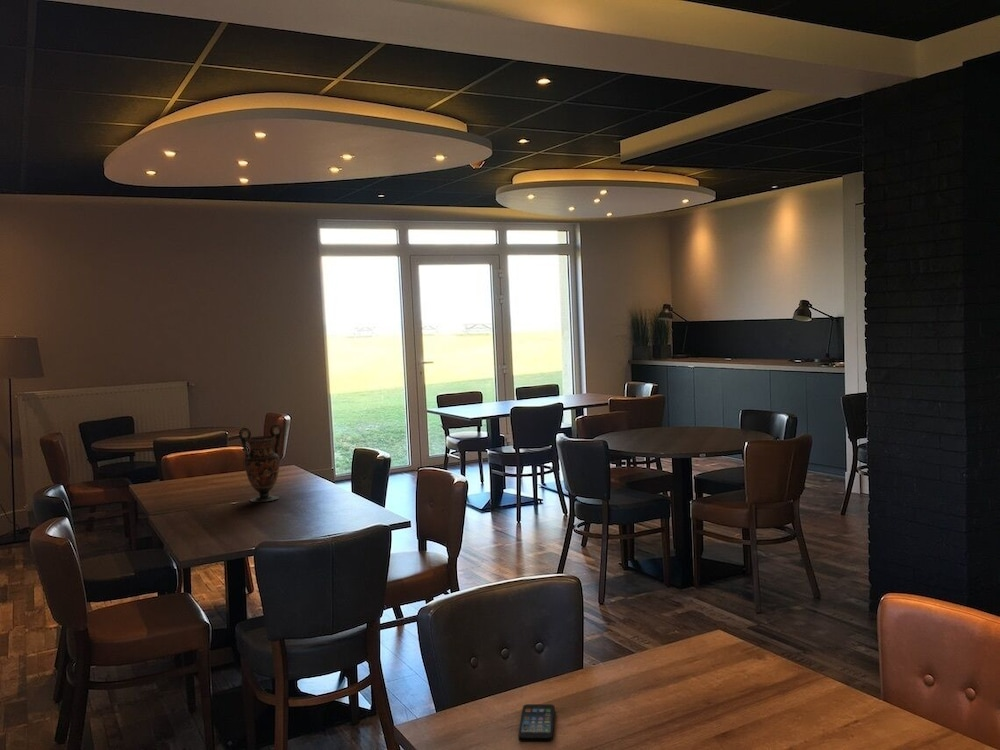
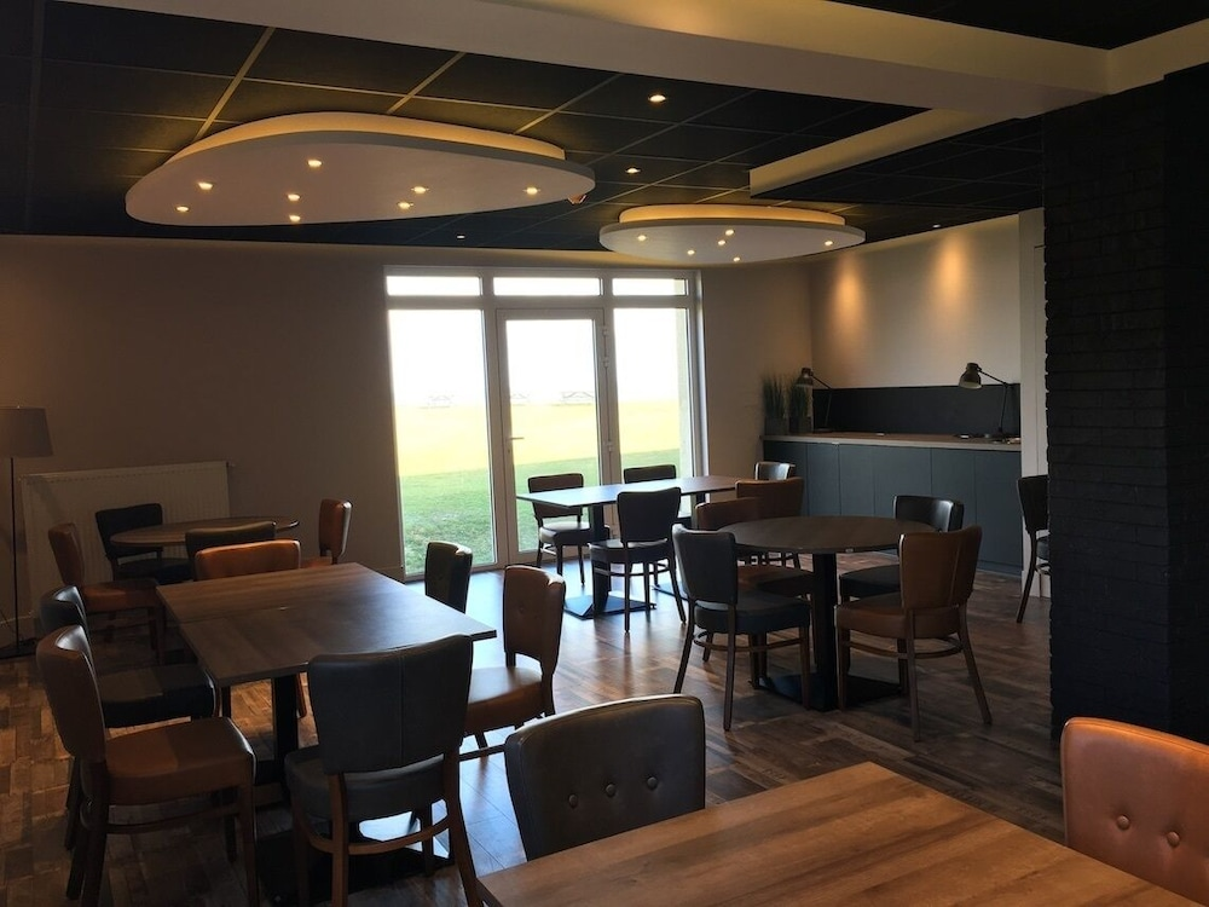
- vase [238,423,283,503]
- smartphone [517,703,556,743]
